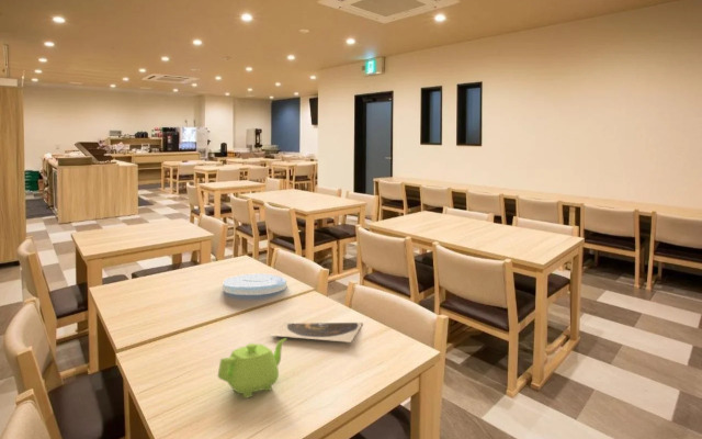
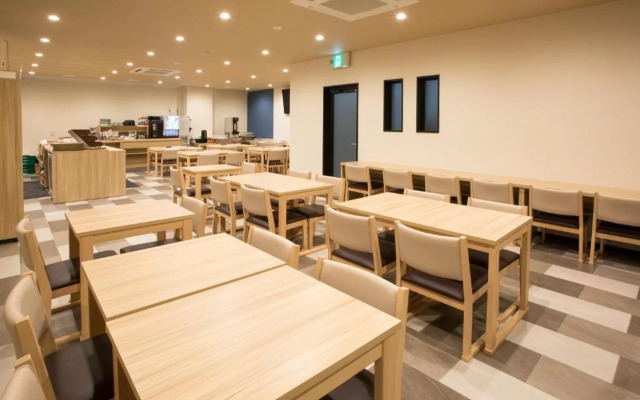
- teapot [216,337,287,399]
- plate [270,322,364,344]
- plate [222,272,288,296]
